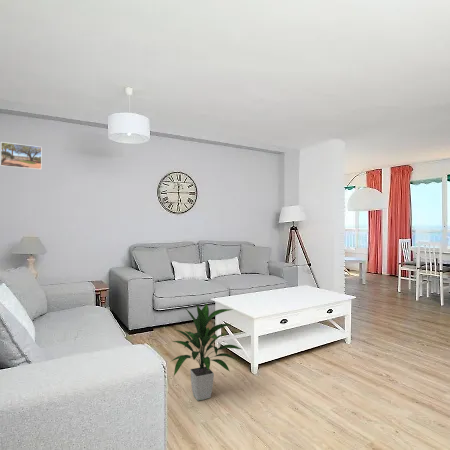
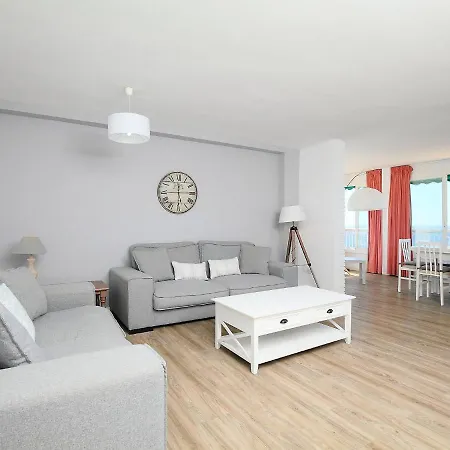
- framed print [0,141,43,171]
- indoor plant [171,303,242,402]
